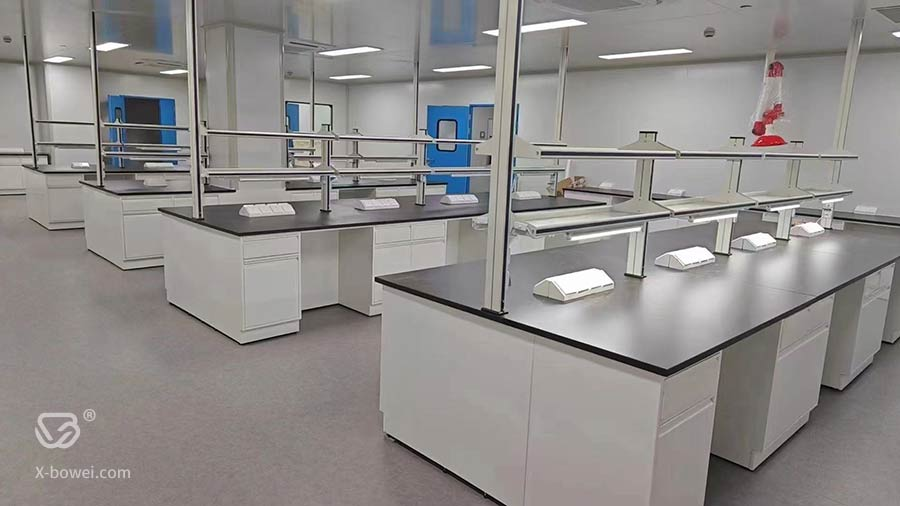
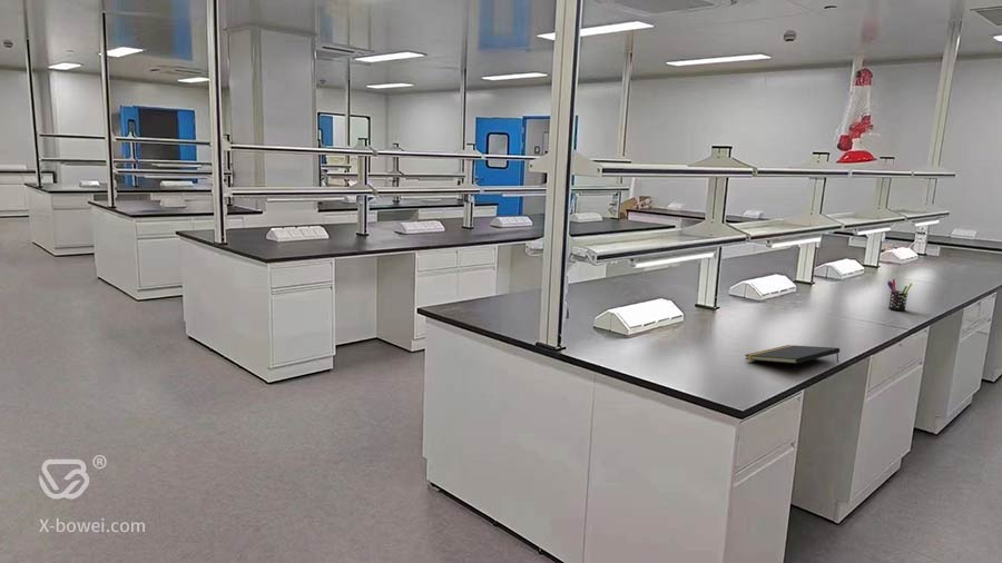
+ notepad [744,344,841,365]
+ pen holder [886,278,913,312]
